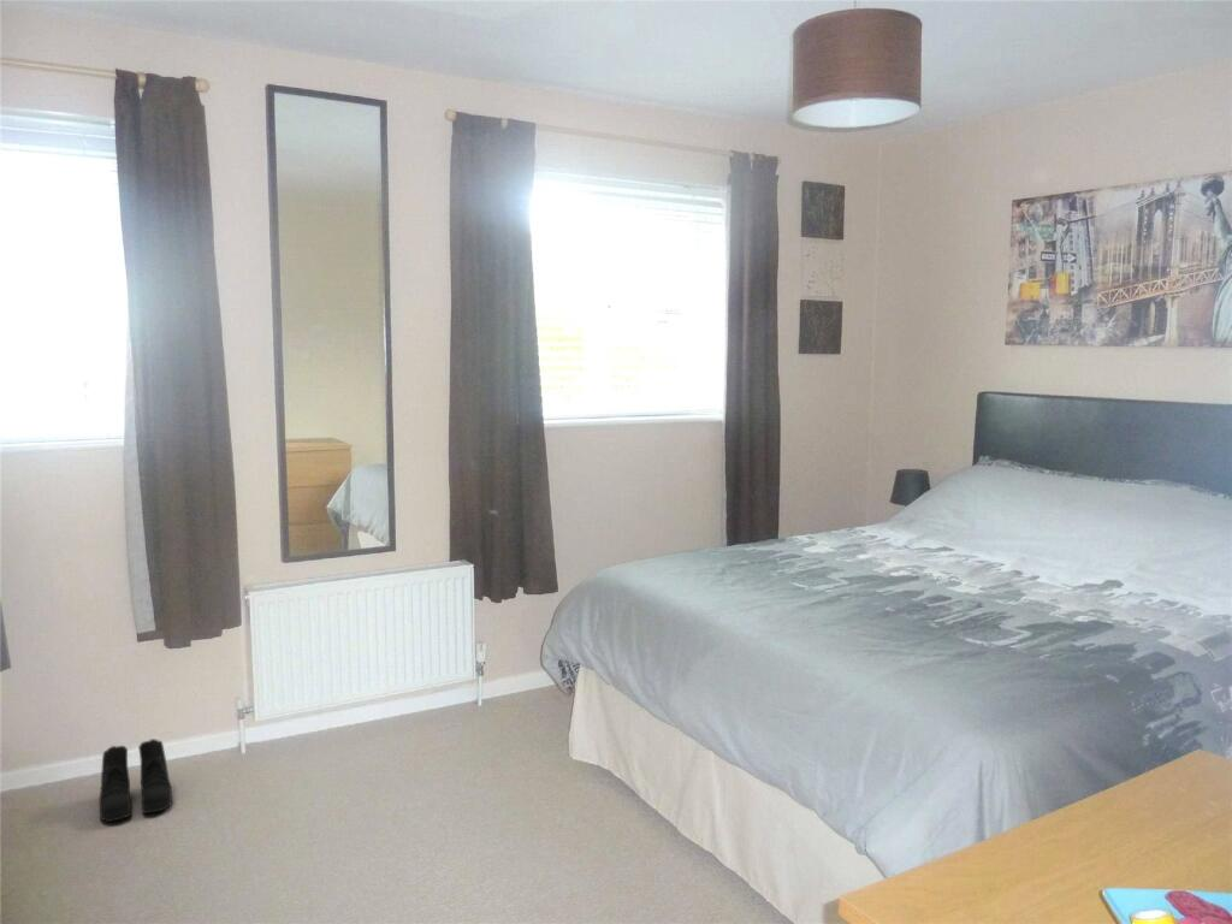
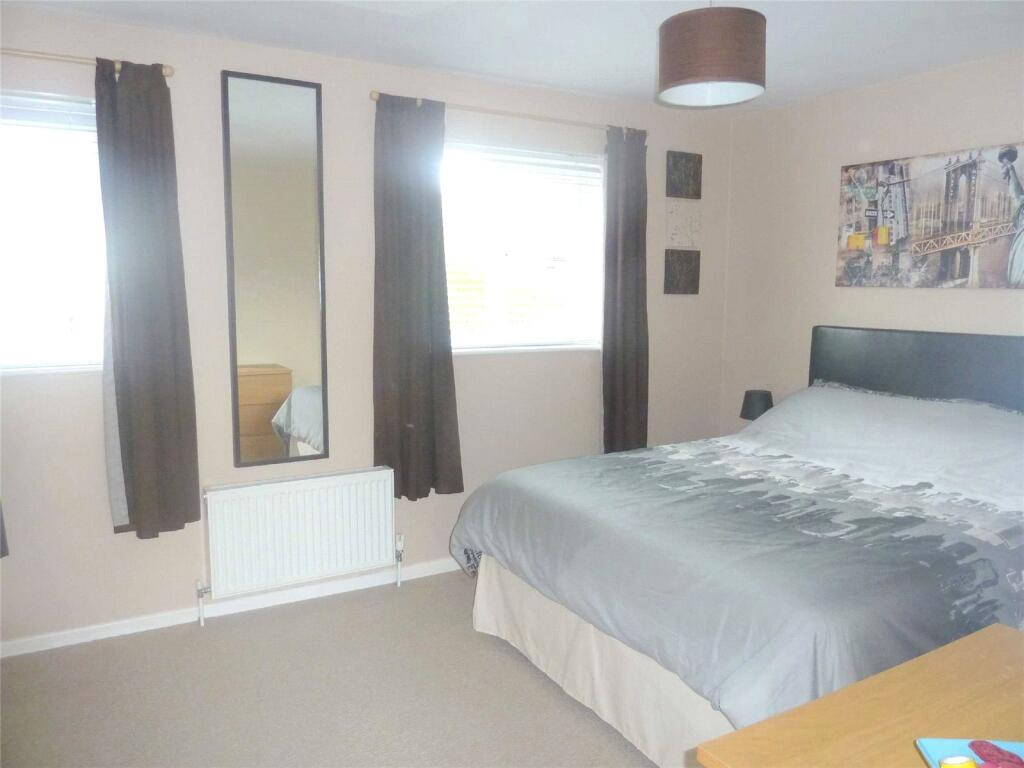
- boots [97,738,173,823]
